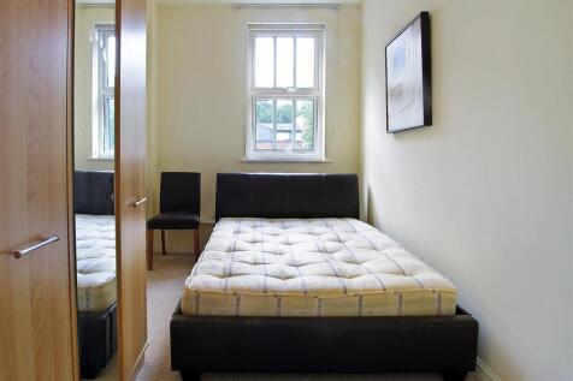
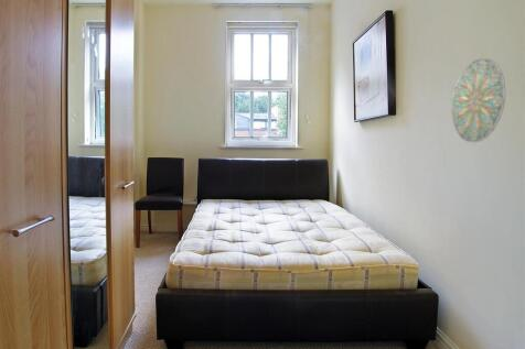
+ decorative plate [450,57,506,143]
